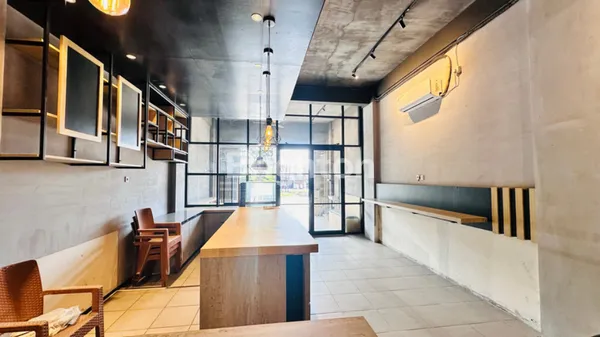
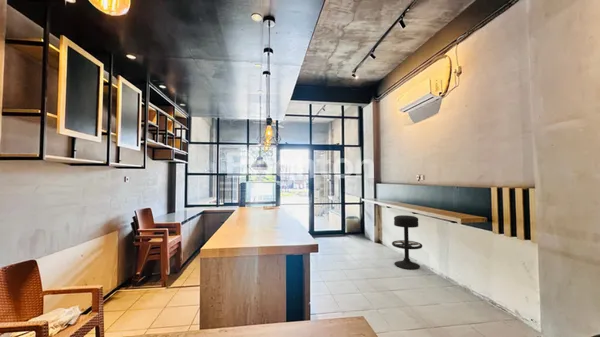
+ bar stool [391,214,423,270]
